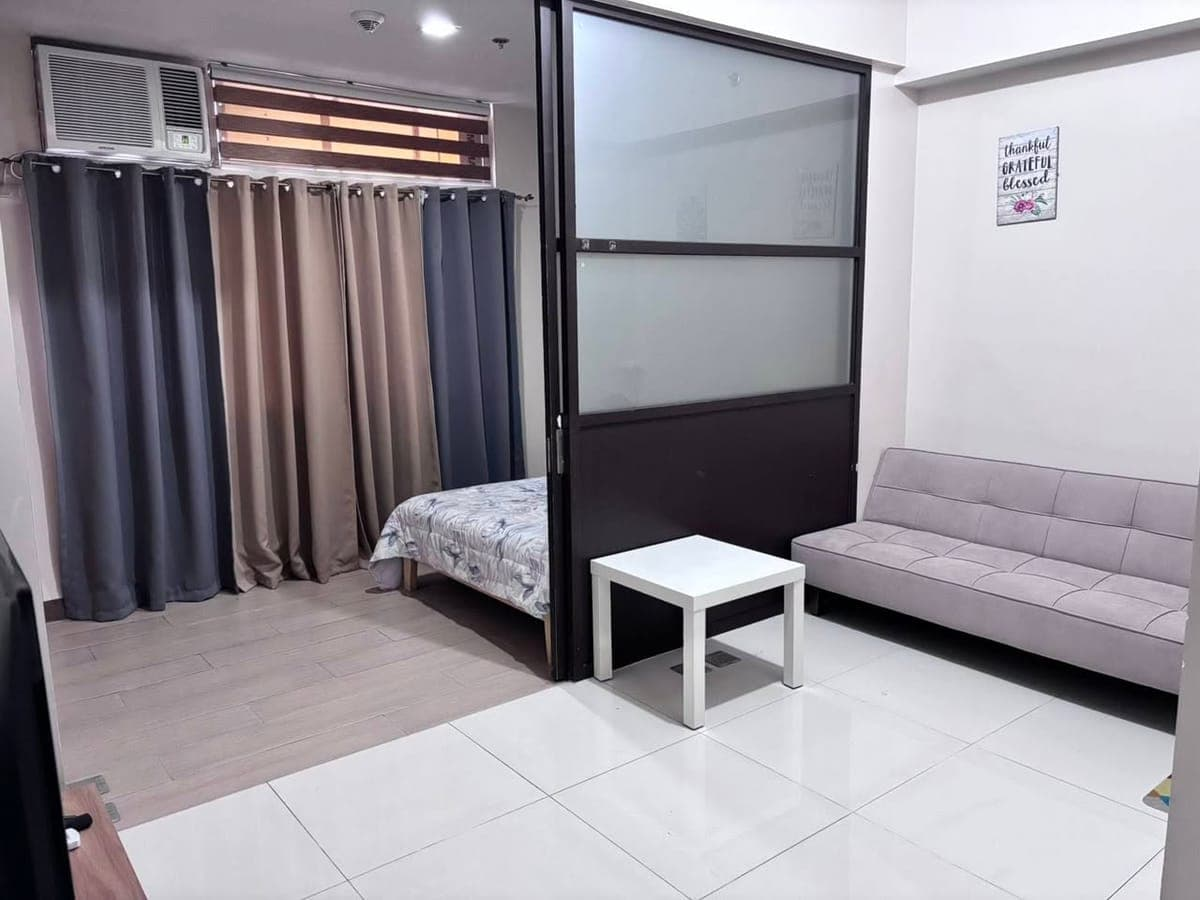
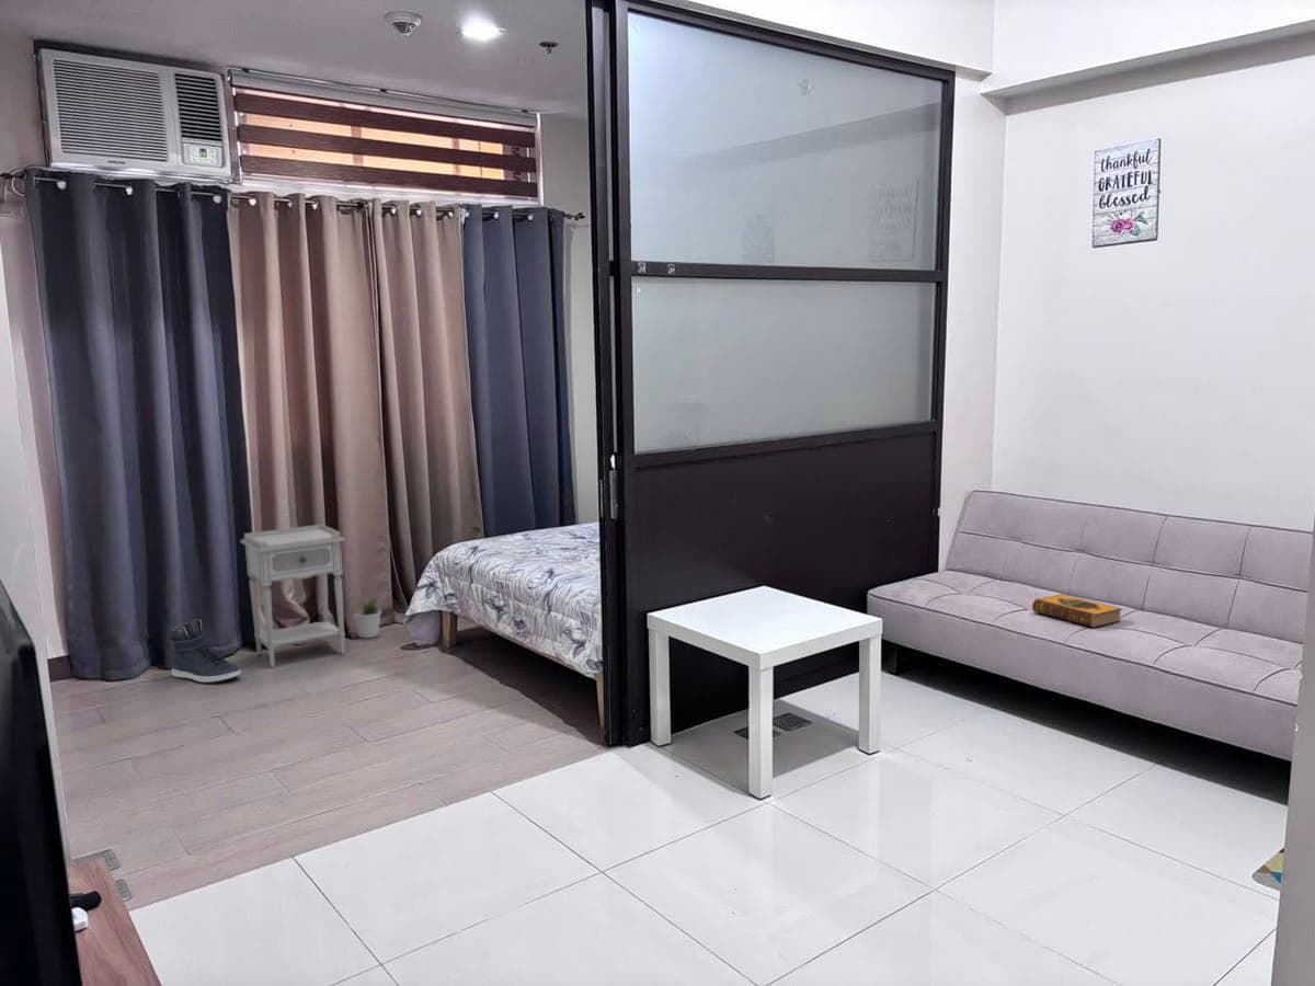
+ sneaker [169,618,242,685]
+ potted plant [353,594,384,639]
+ hardback book [1031,593,1123,629]
+ nightstand [239,524,346,668]
